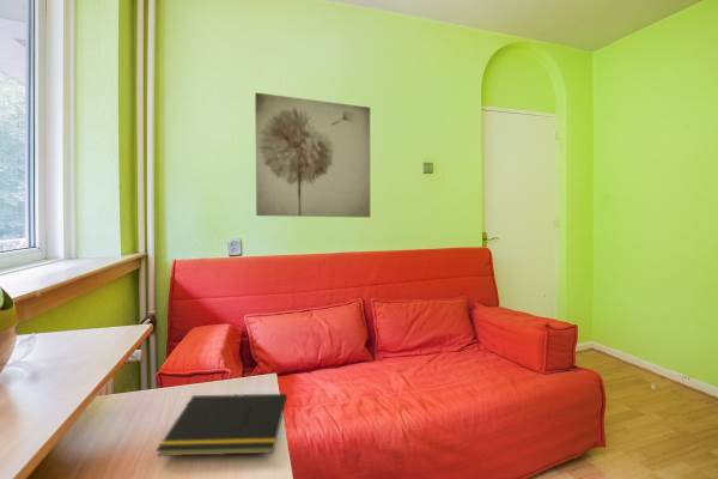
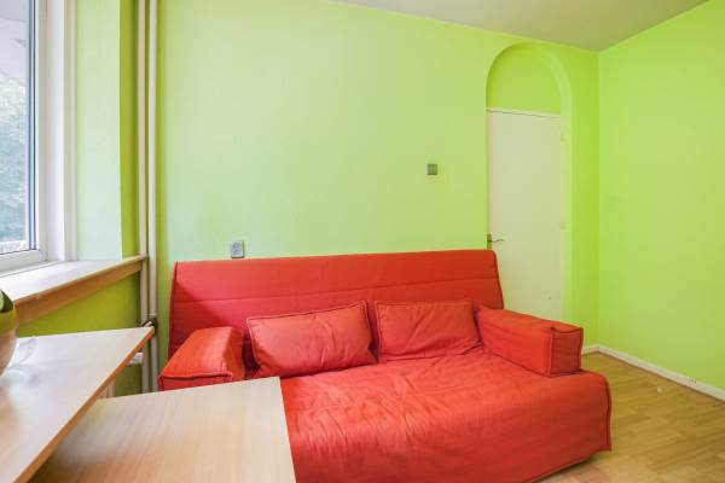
- wall art [254,91,371,218]
- notepad [156,393,288,457]
